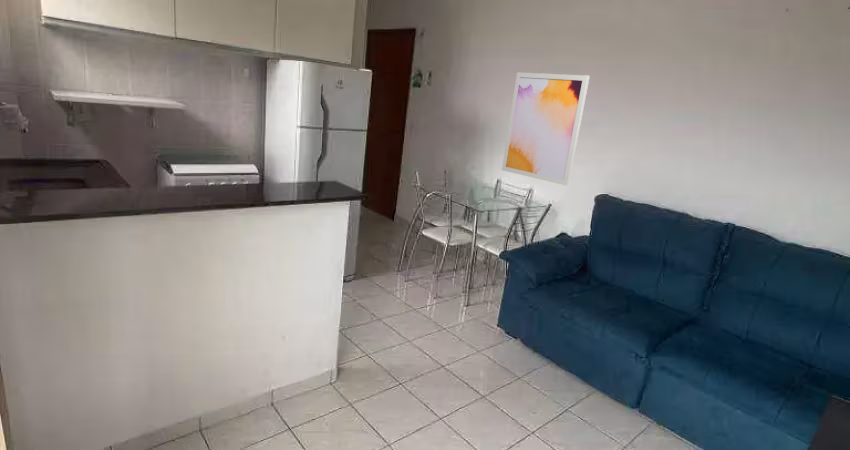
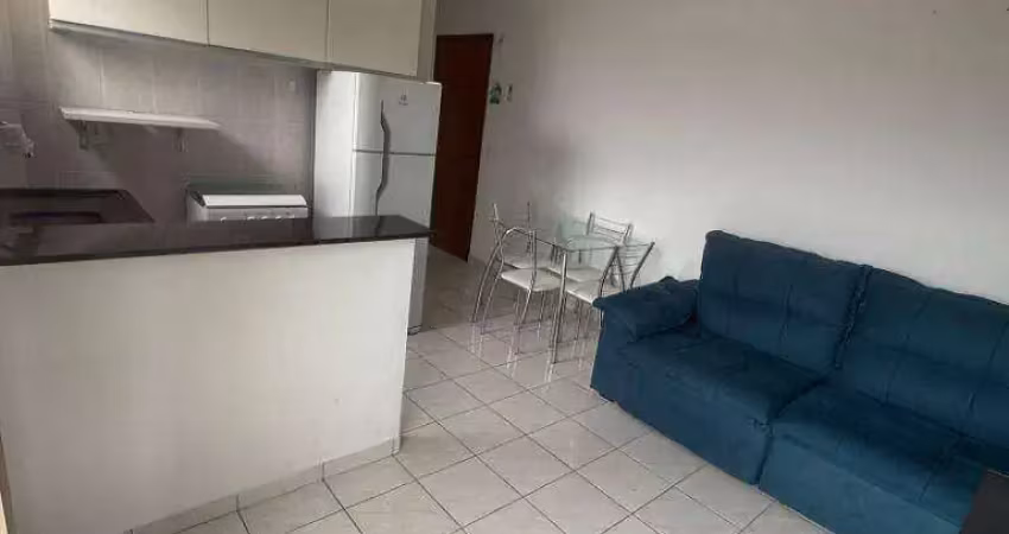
- wall art [501,71,591,187]
